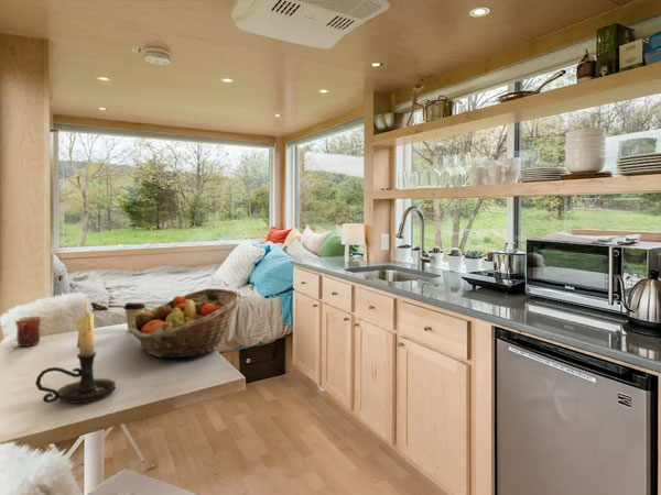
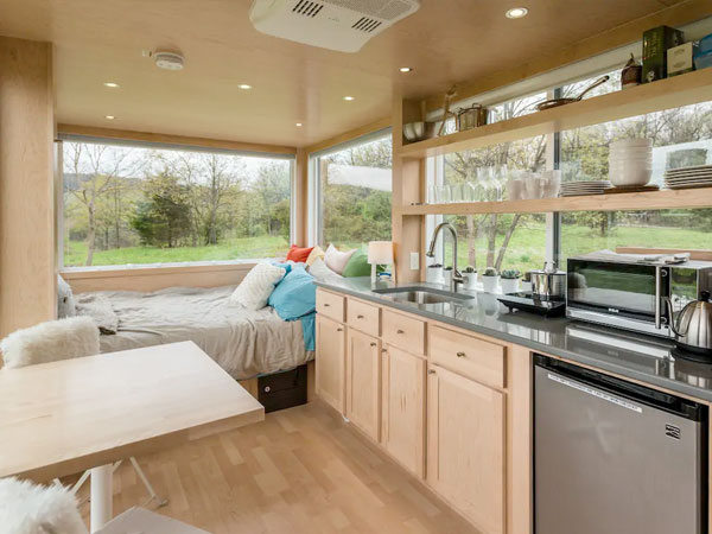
- coffee cup [122,301,147,332]
- mug [13,316,43,348]
- candle holder [34,299,117,405]
- fruit basket [130,287,243,359]
